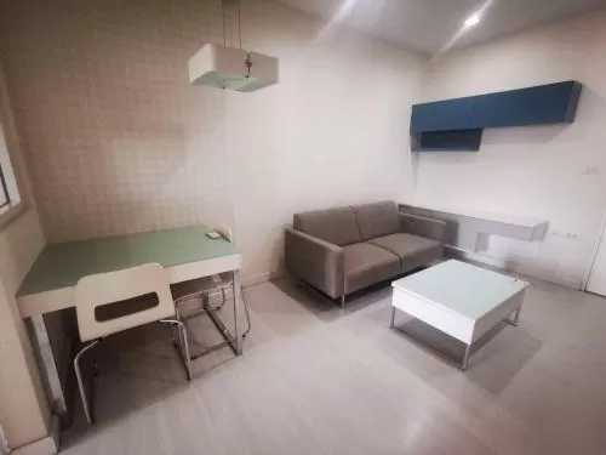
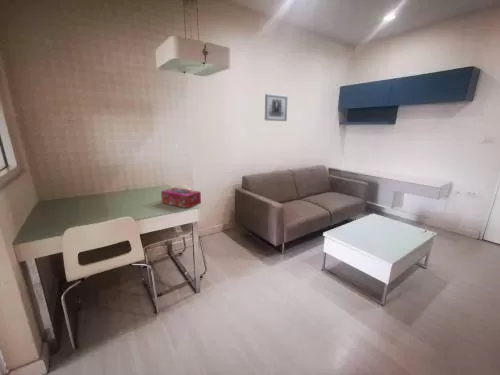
+ wall art [264,93,289,122]
+ tissue box [160,186,202,210]
